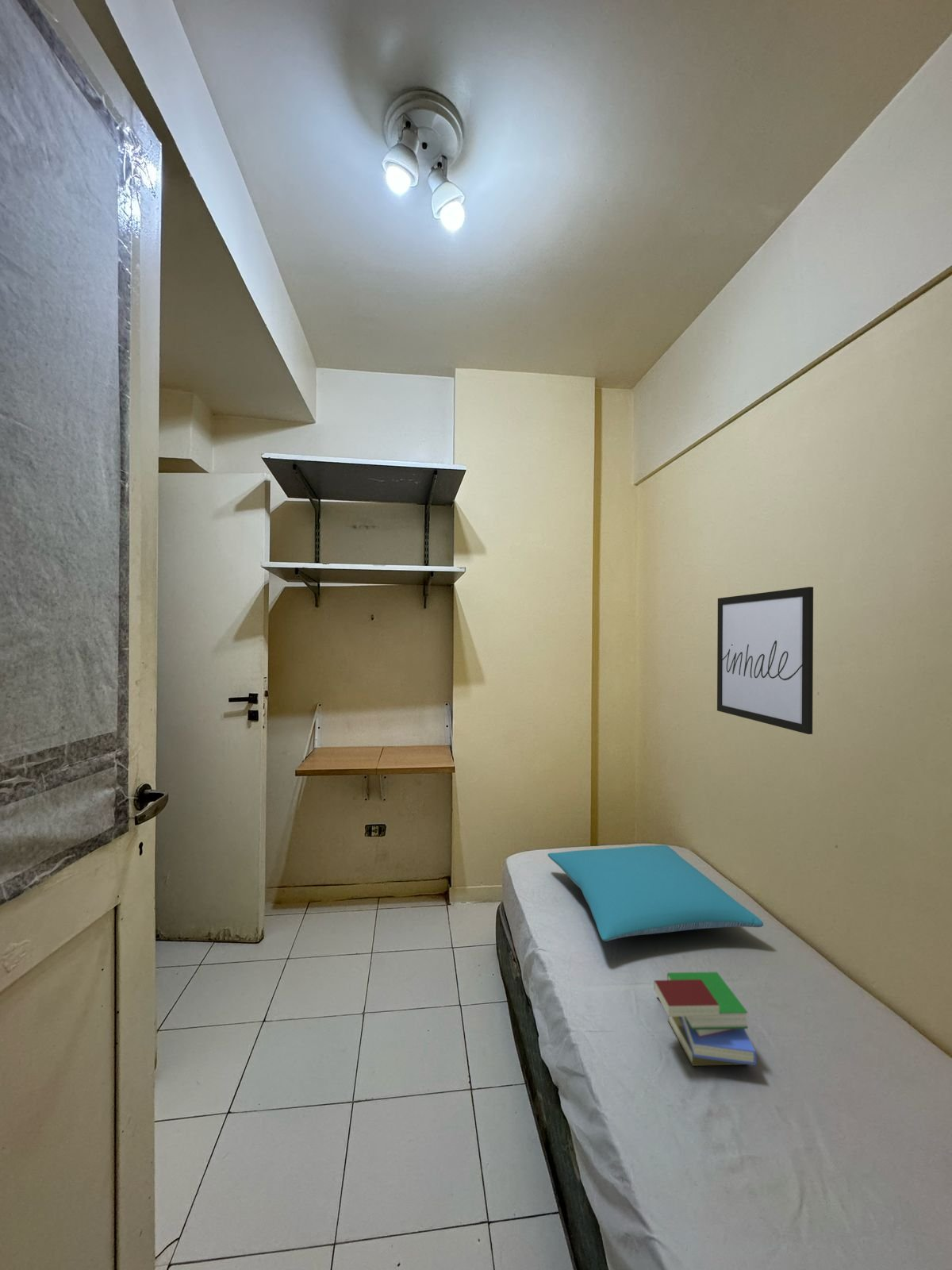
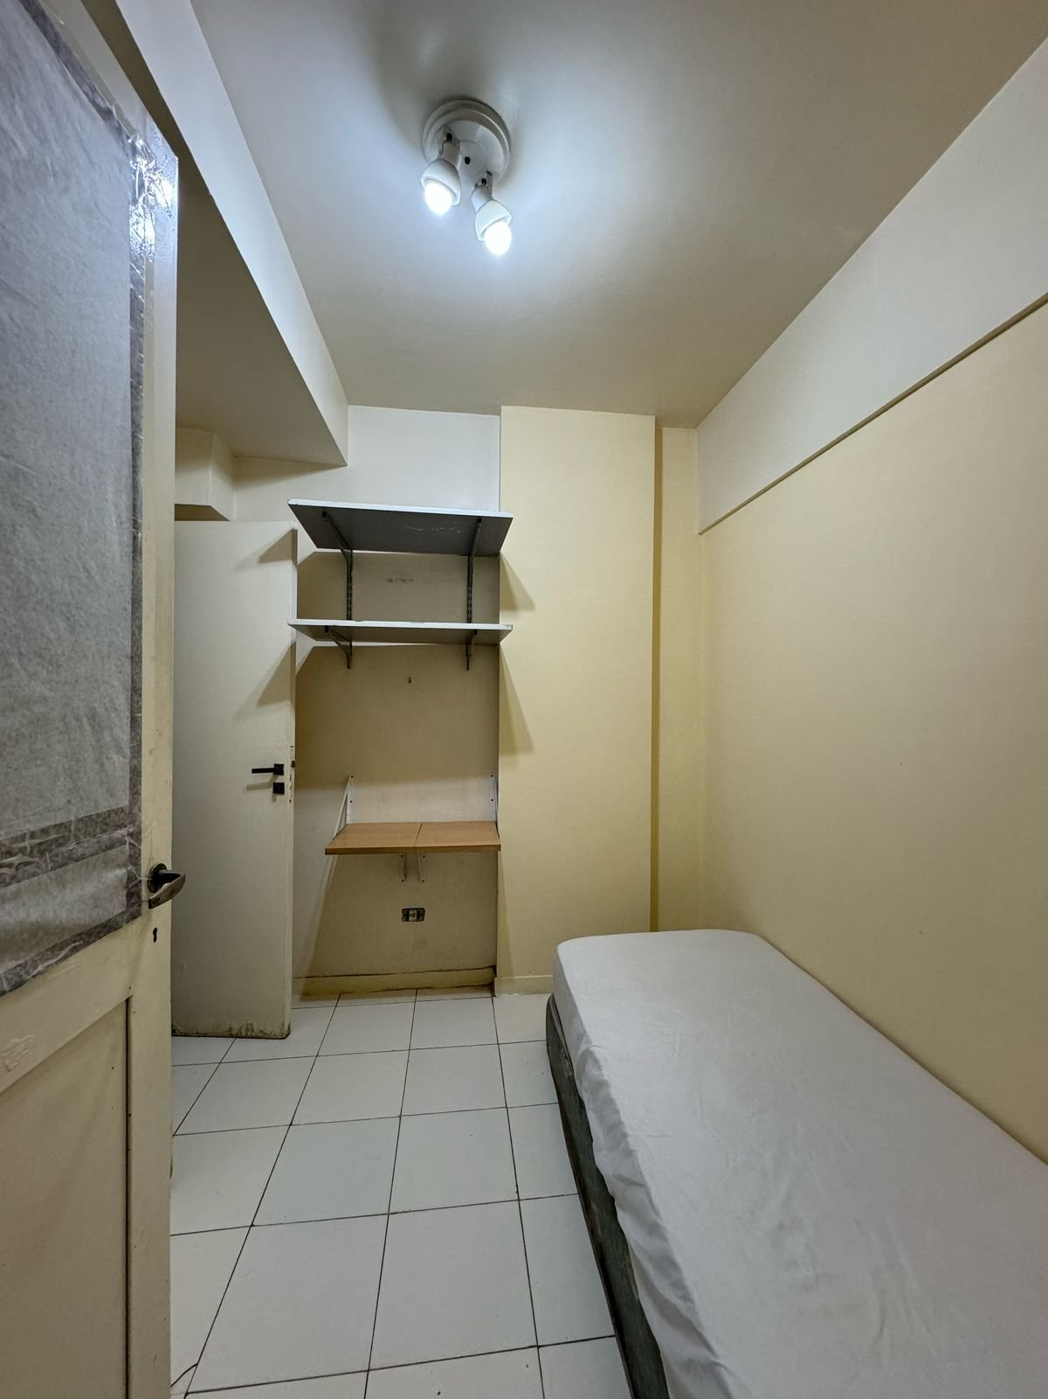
- wall art [716,586,814,735]
- pillow [547,845,764,942]
- book [653,971,757,1067]
